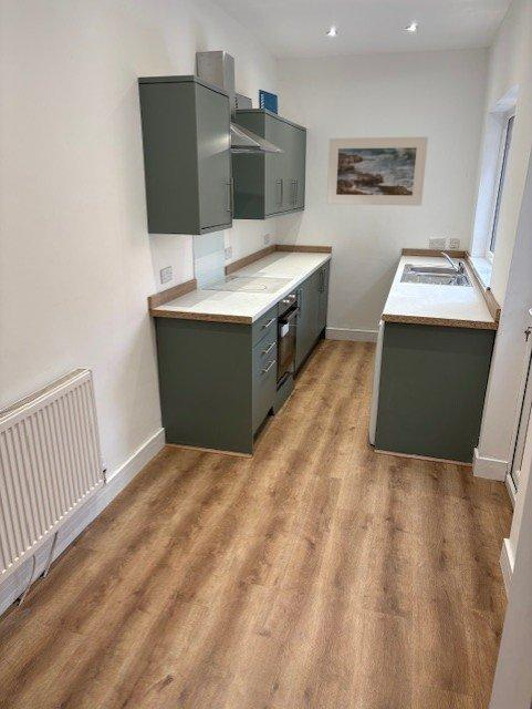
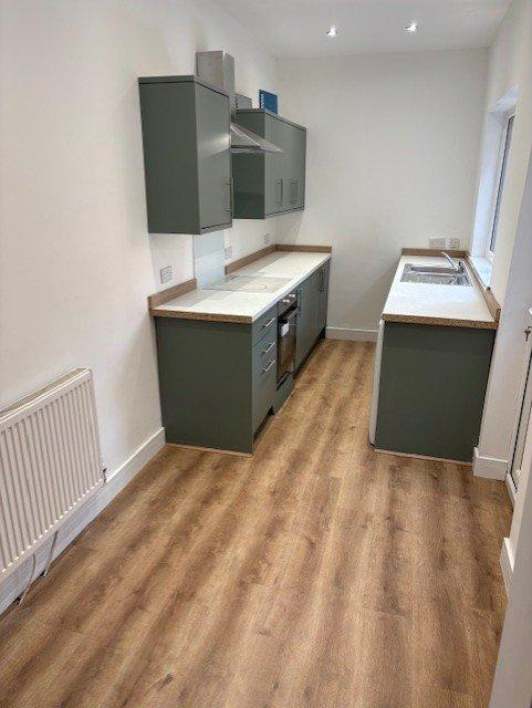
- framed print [325,135,429,207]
